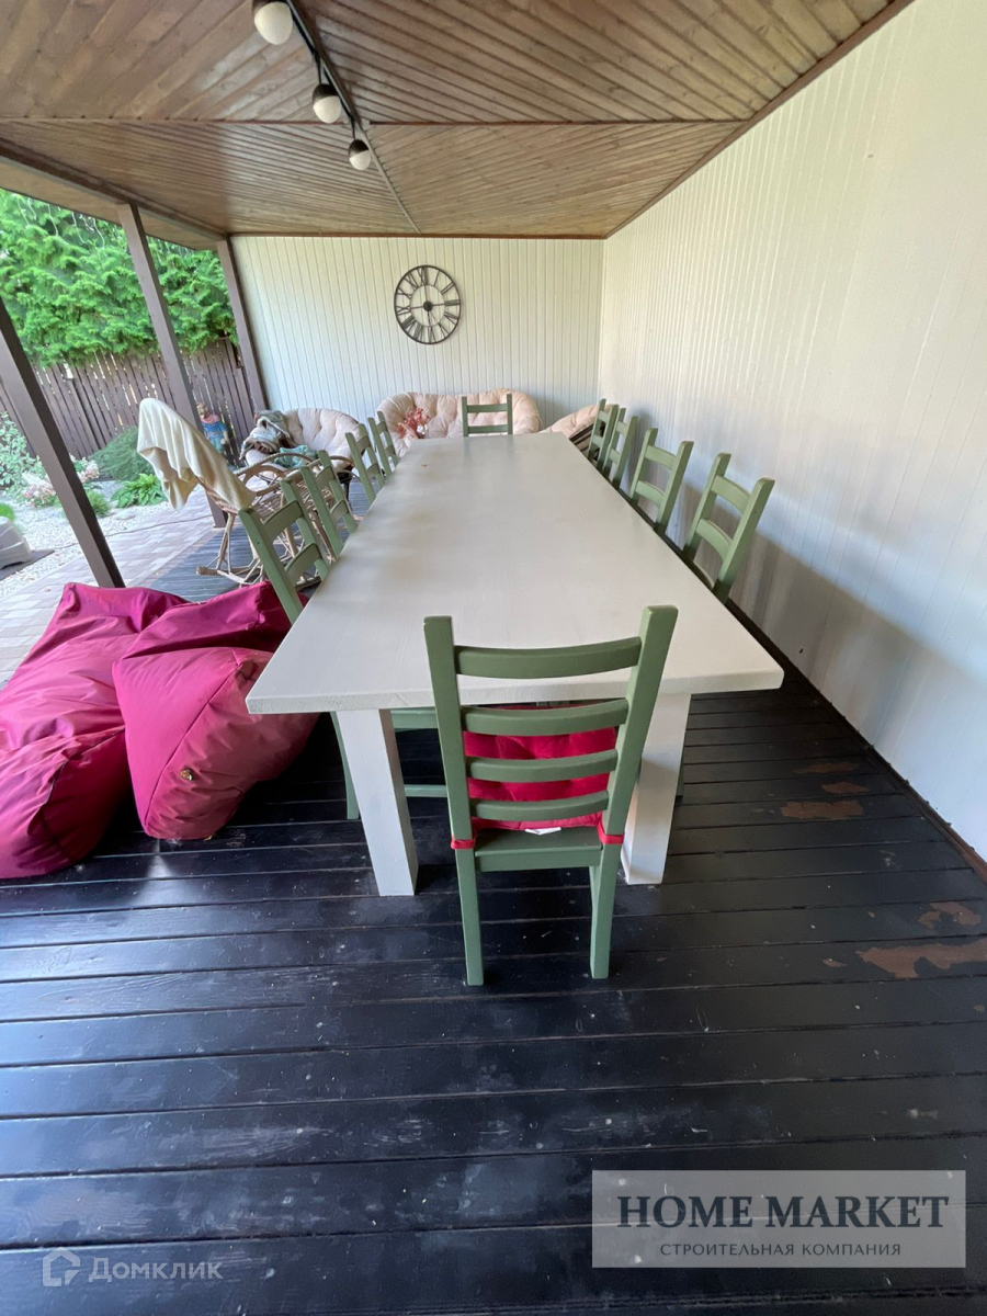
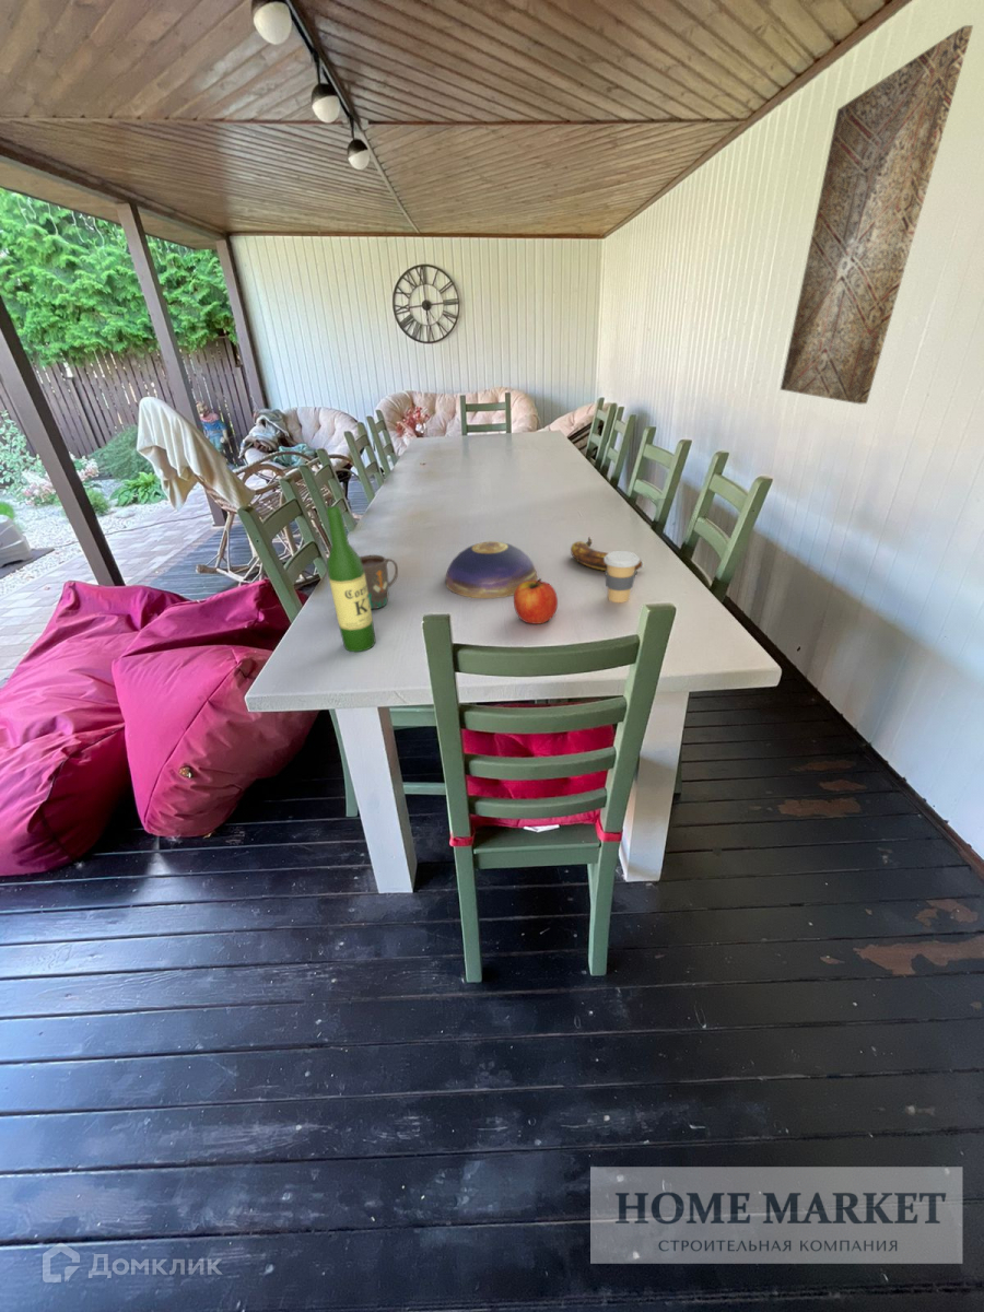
+ wall art [780,24,974,405]
+ apple [513,577,559,625]
+ wine bottle [326,504,376,653]
+ decorative bowl [445,540,538,599]
+ mug [359,554,399,610]
+ coffee cup [604,550,641,604]
+ banana [570,537,643,572]
